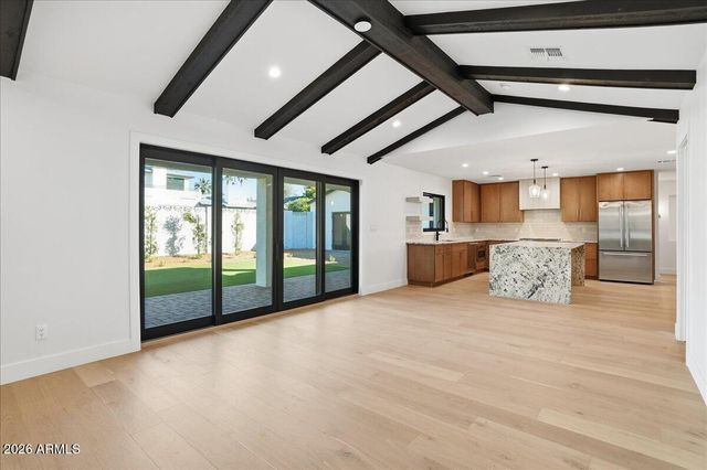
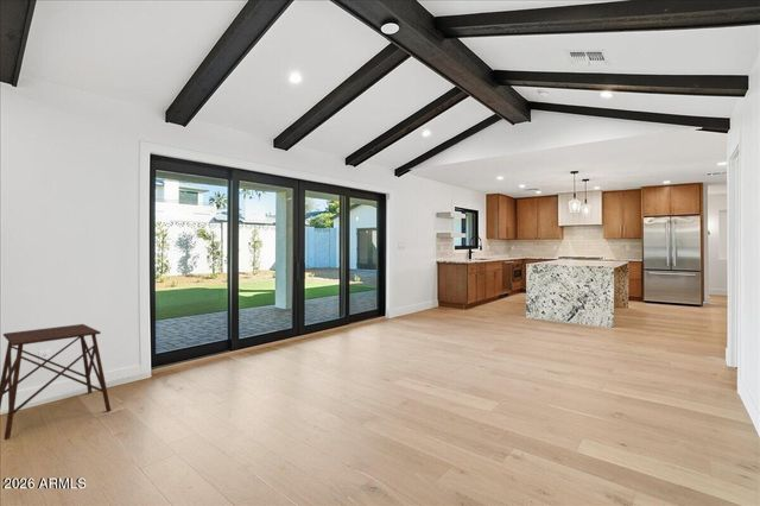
+ side table [0,323,112,441]
